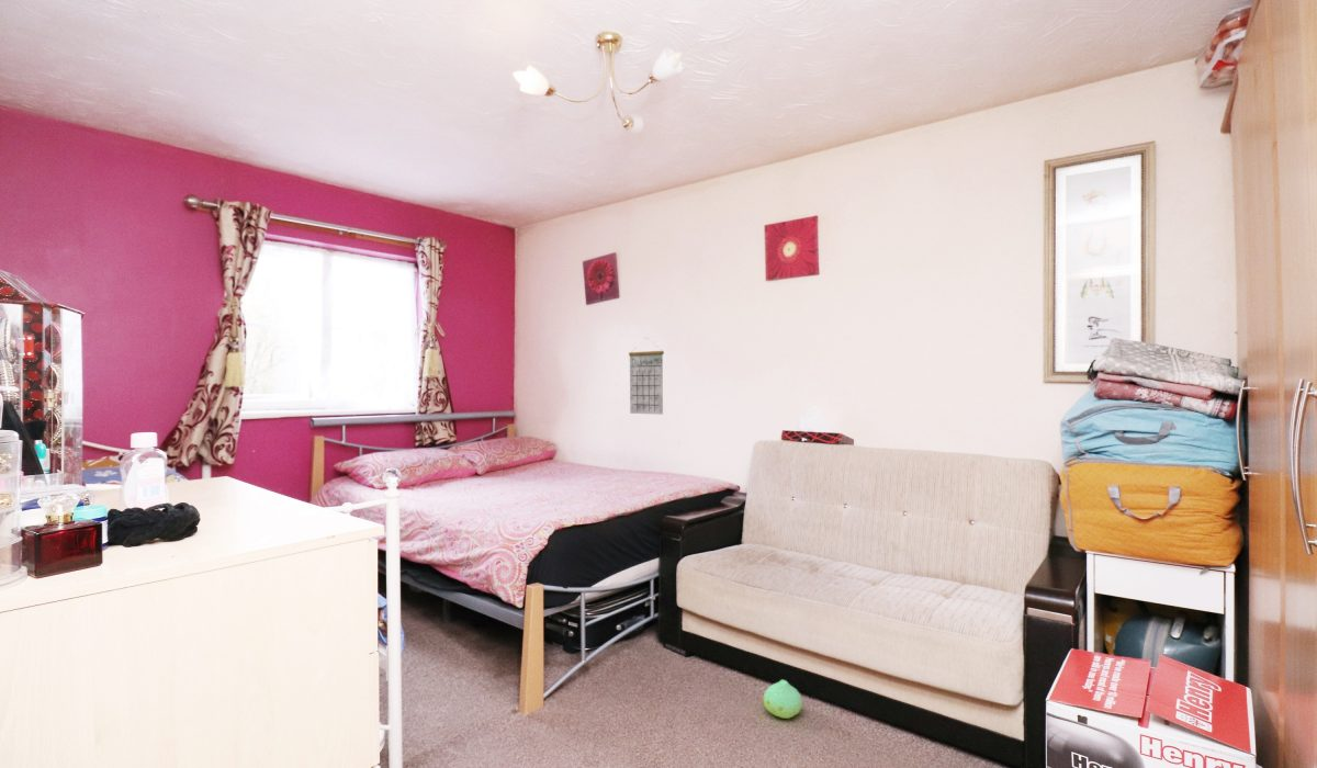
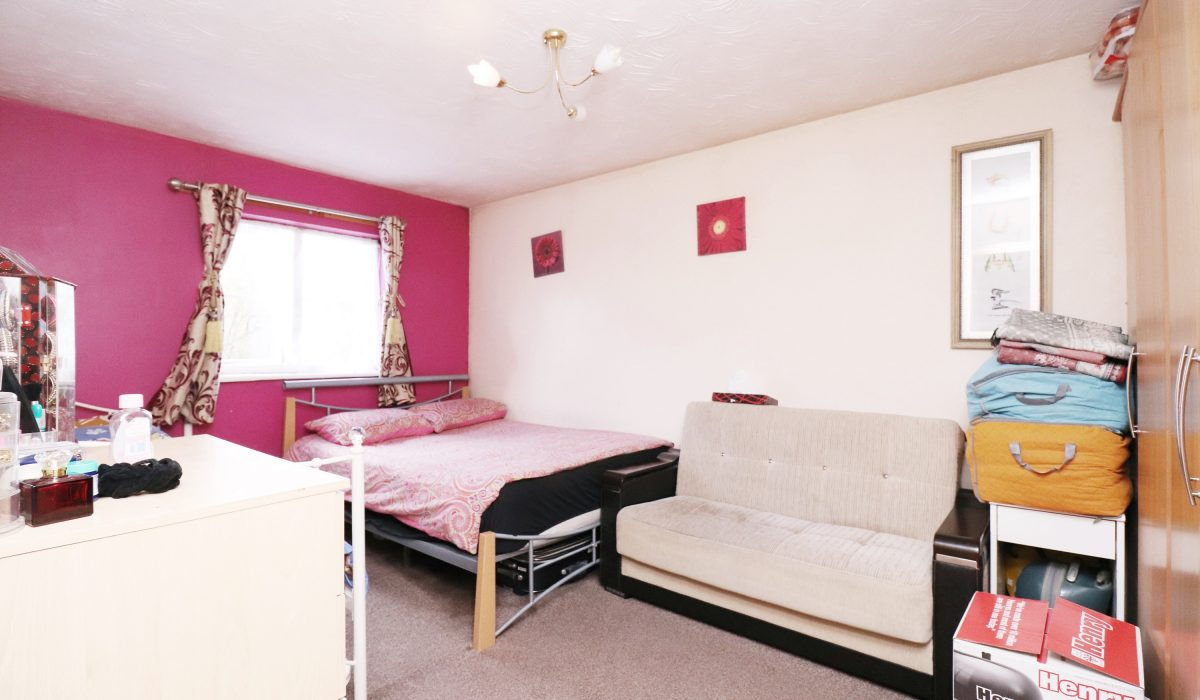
- calendar [628,336,665,416]
- plush toy [763,679,803,720]
